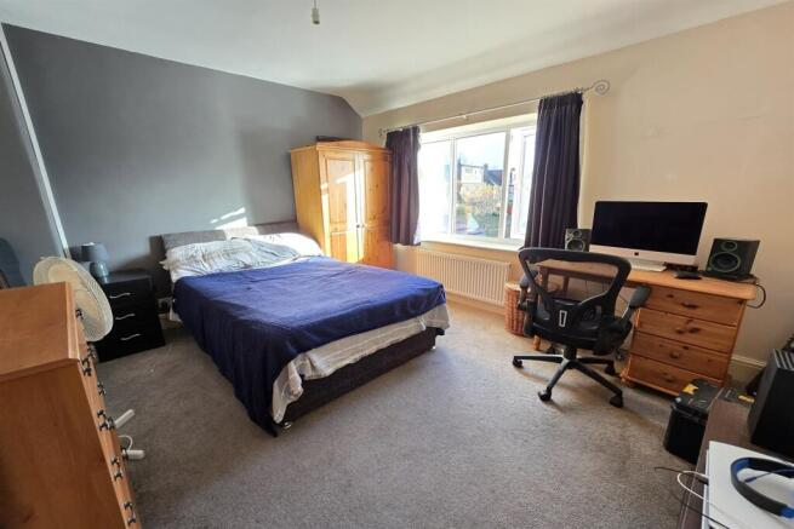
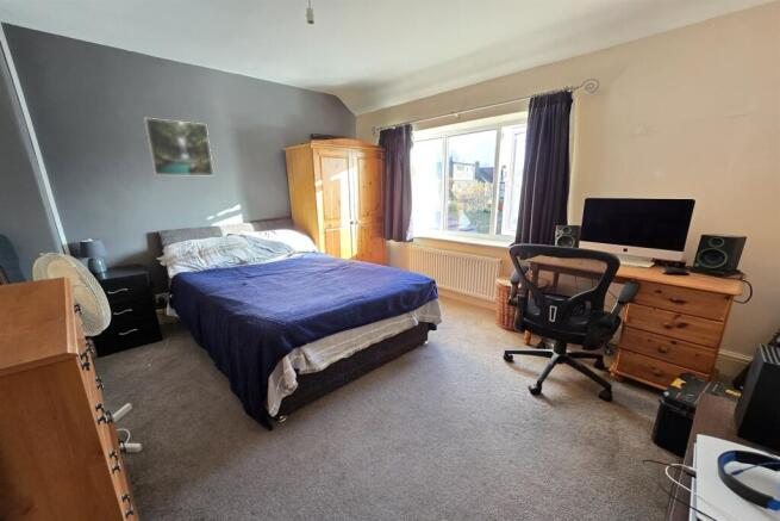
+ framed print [143,117,214,176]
